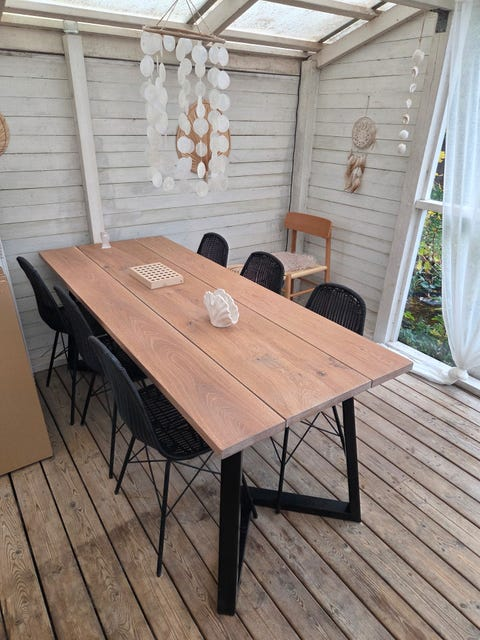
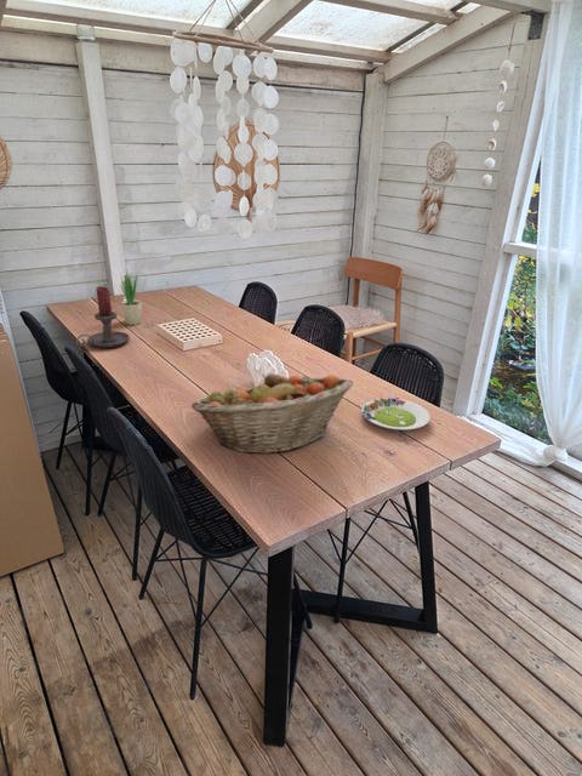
+ candle holder [75,285,131,349]
+ fruit basket [190,372,354,455]
+ salad plate [360,395,432,430]
+ potted plant [119,269,142,326]
